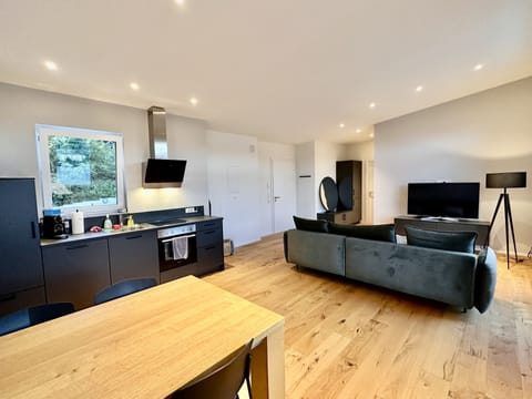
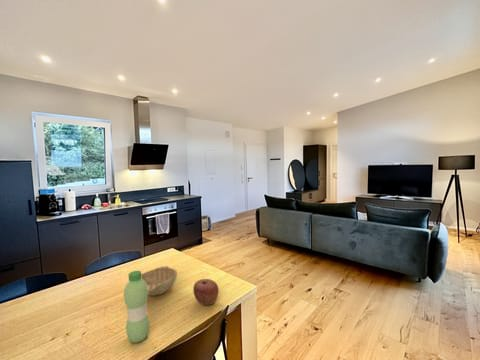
+ apple [192,278,220,306]
+ decorative bowl [141,265,178,297]
+ water bottle [123,270,150,344]
